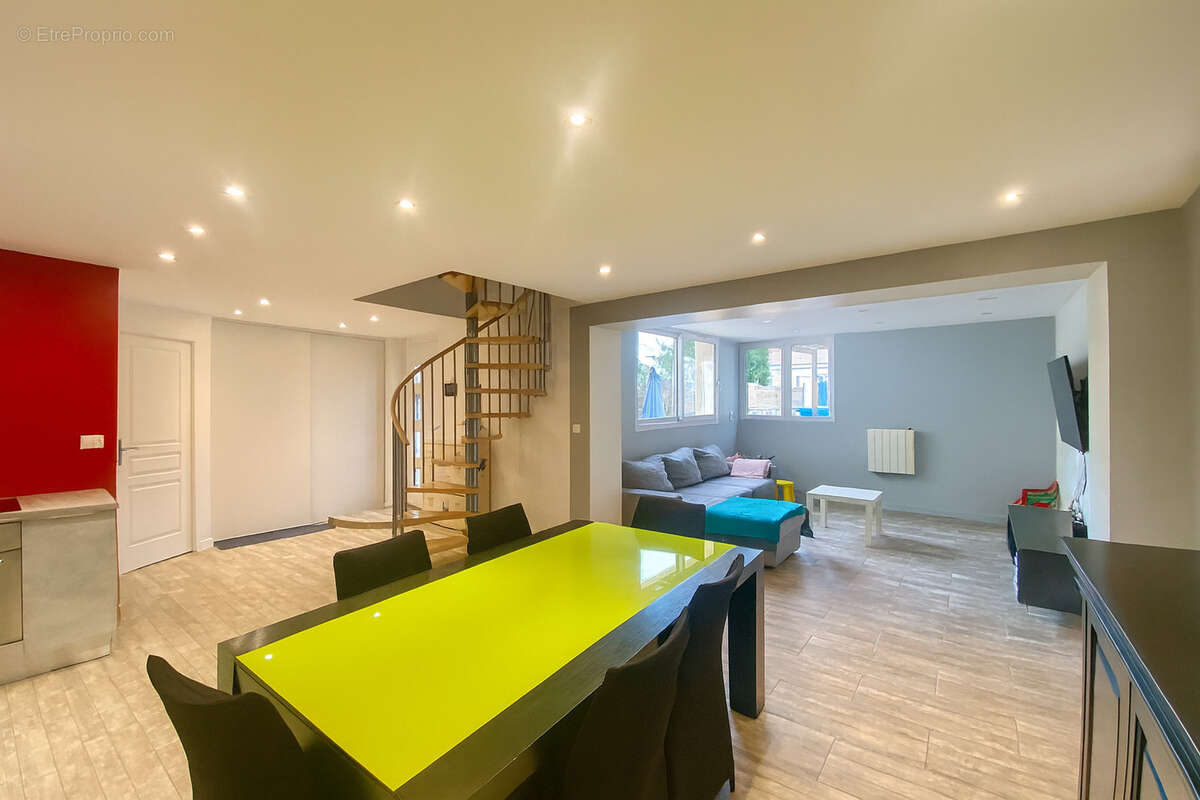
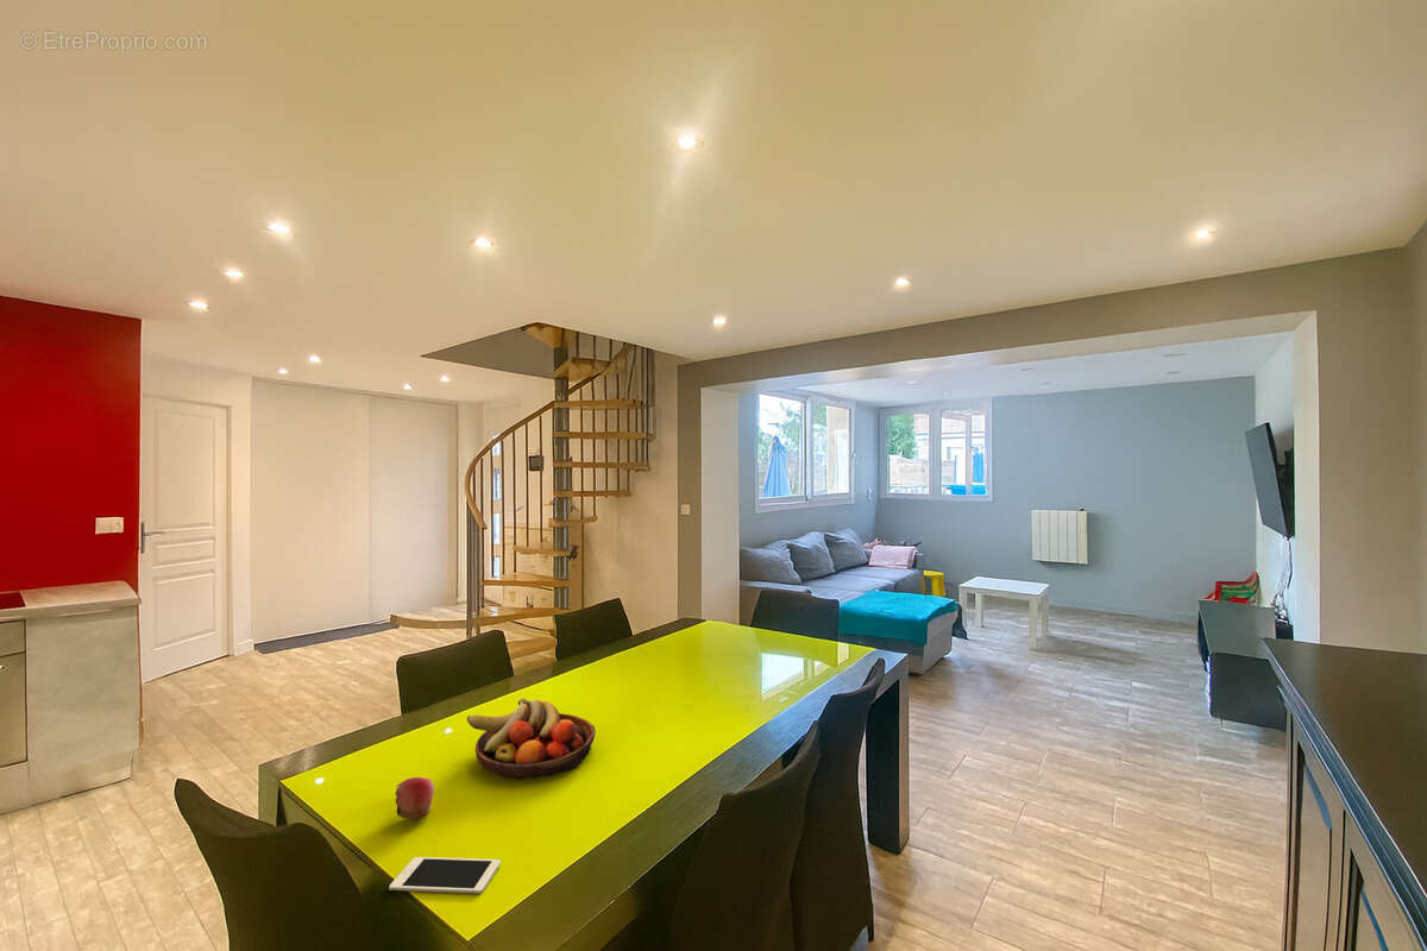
+ apple [394,776,435,821]
+ fruit bowl [466,698,597,781]
+ cell phone [388,856,502,895]
